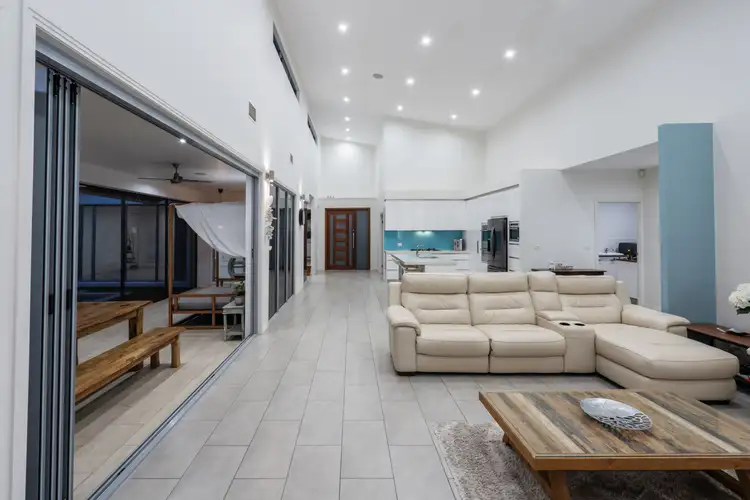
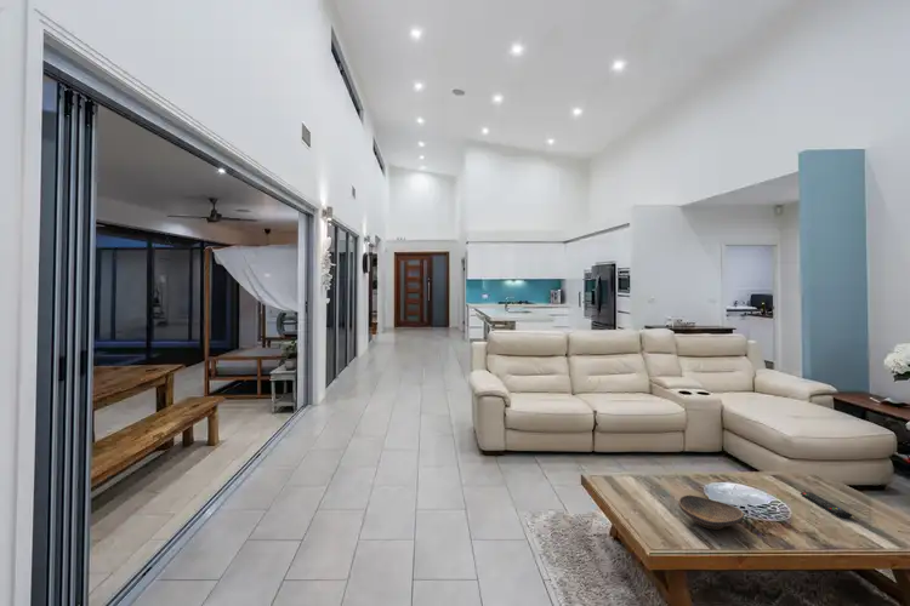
+ decorative bowl [677,494,745,531]
+ remote control [800,491,853,519]
